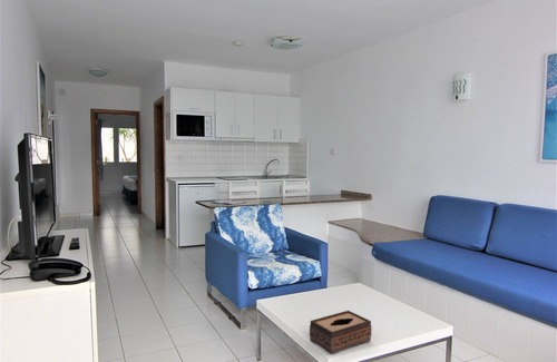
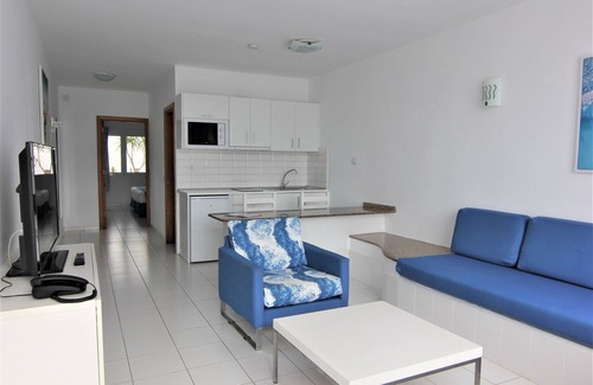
- tissue box [309,310,373,355]
